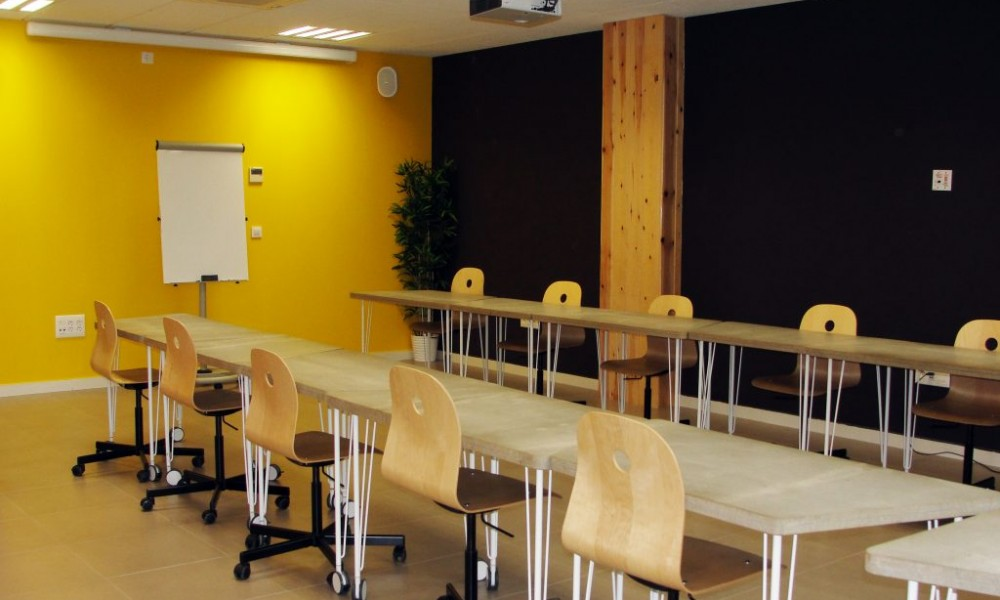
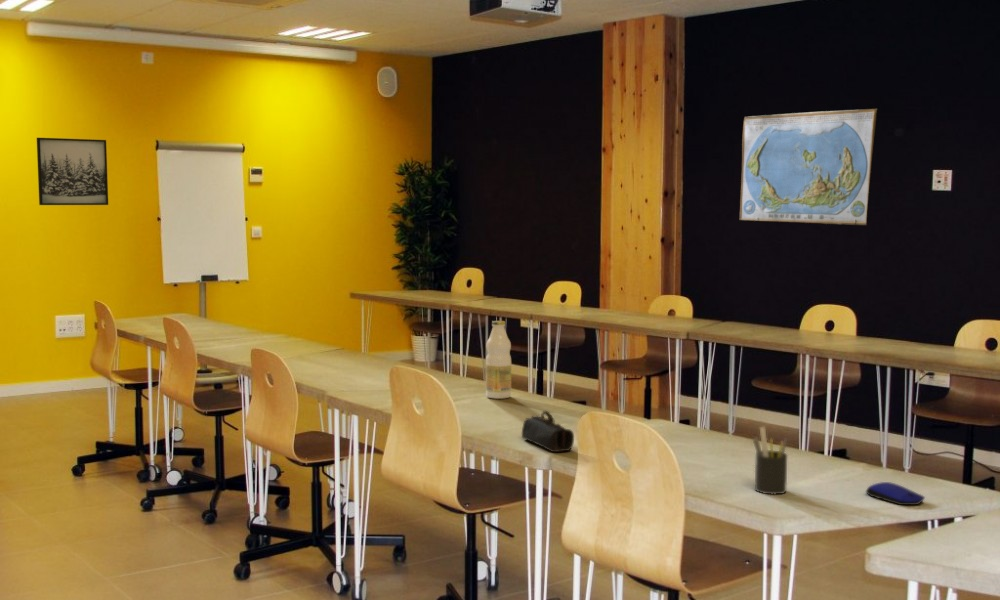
+ wall art [36,137,109,206]
+ pen holder [752,426,788,495]
+ pencil case [521,409,575,453]
+ world map [739,108,878,226]
+ computer mouse [865,481,926,506]
+ bottle [485,320,512,400]
